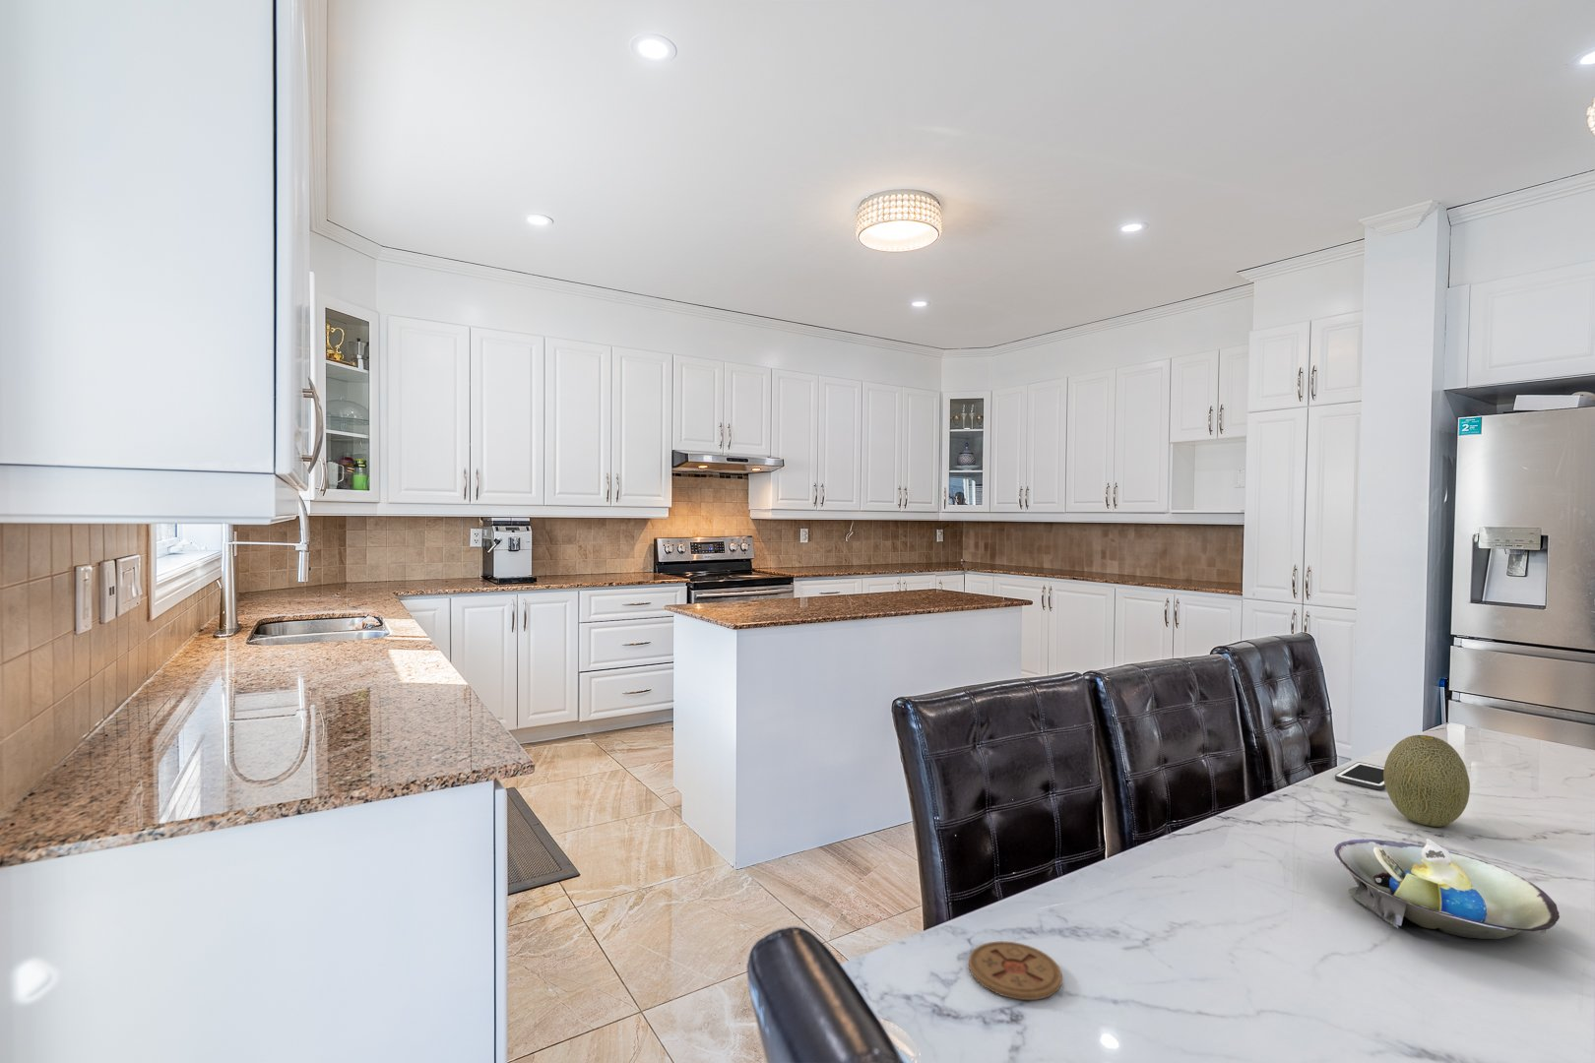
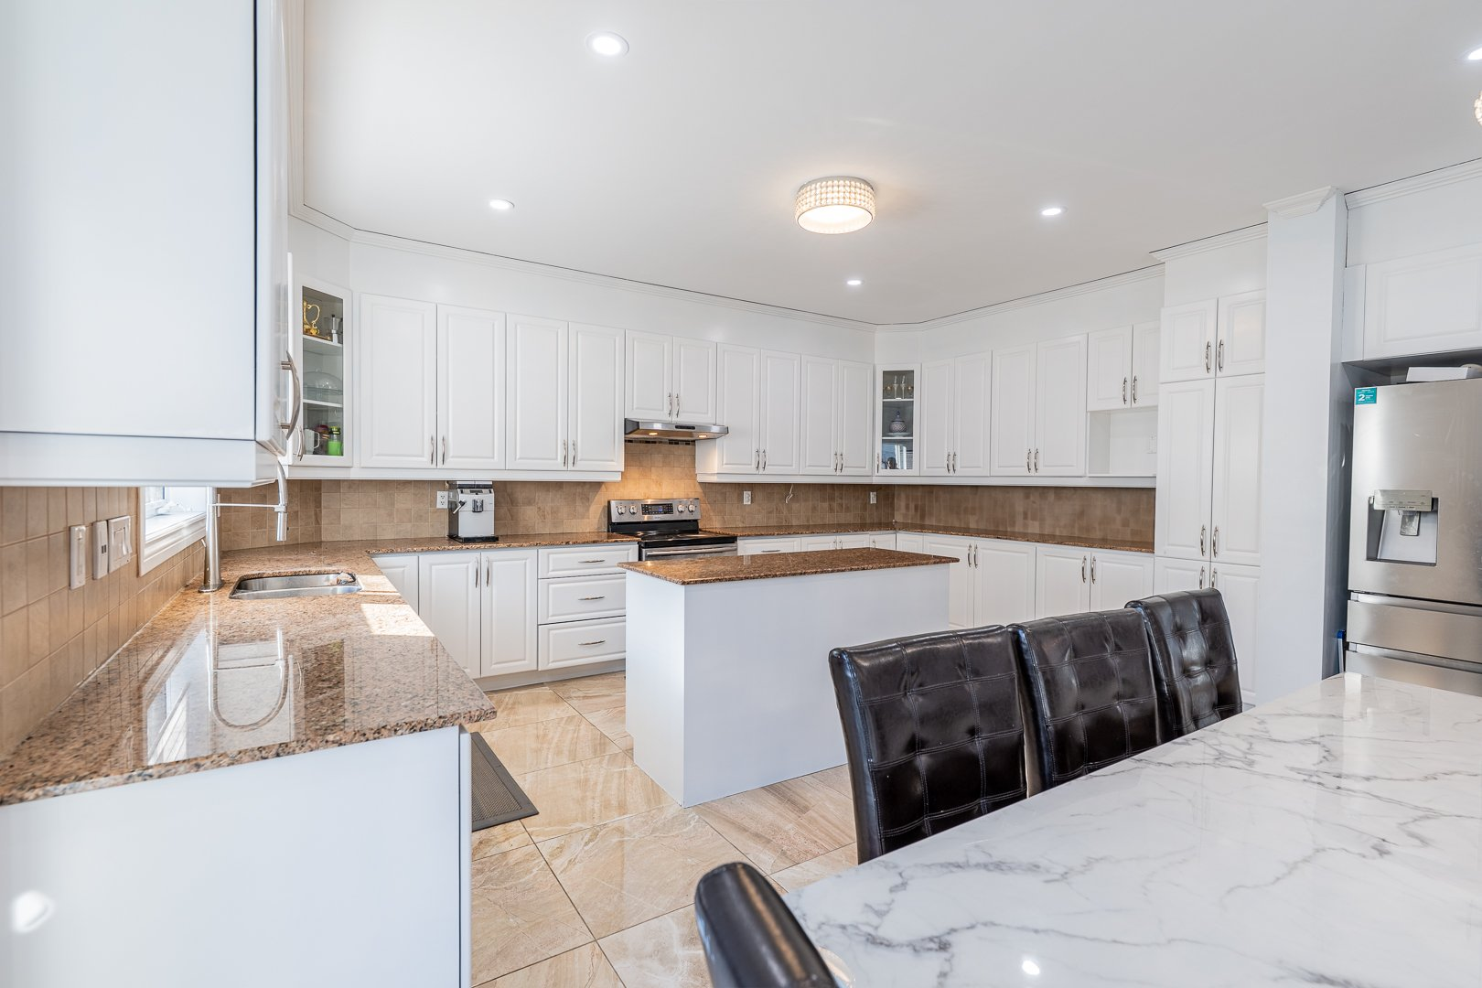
- decorative bowl [1333,838,1561,940]
- cell phone [1334,760,1385,791]
- fruit [1384,734,1470,828]
- coaster [968,940,1063,1001]
